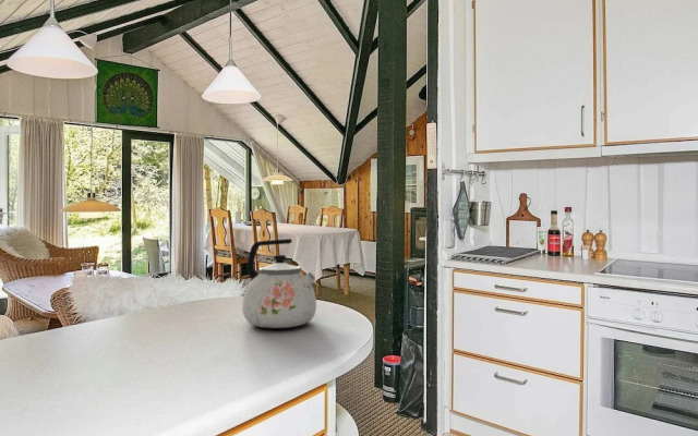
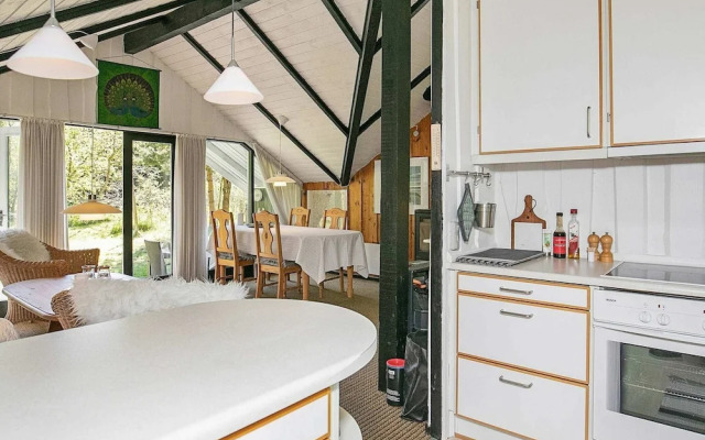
- kettle [241,238,317,329]
